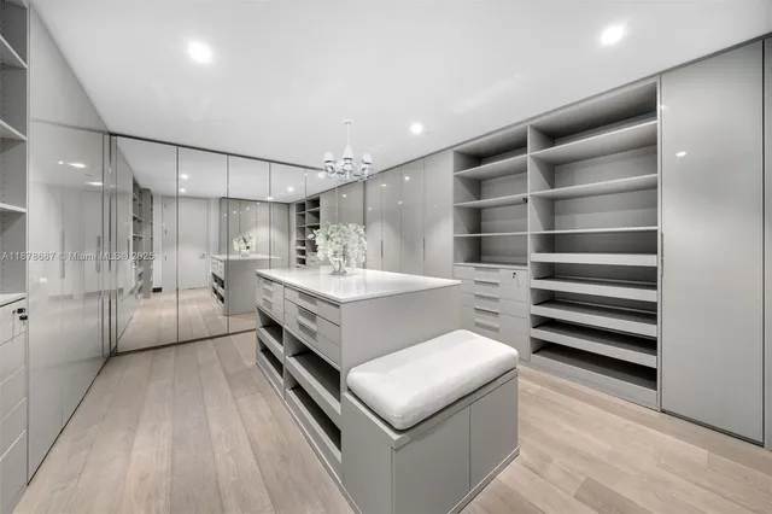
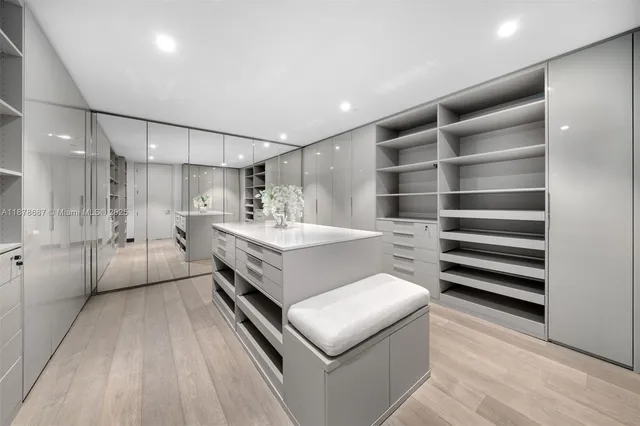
- chandelier [314,118,381,183]
